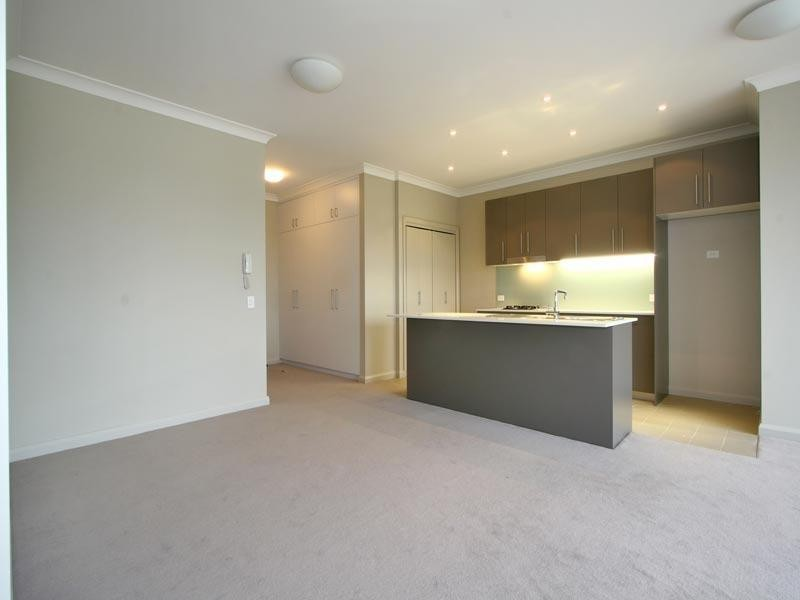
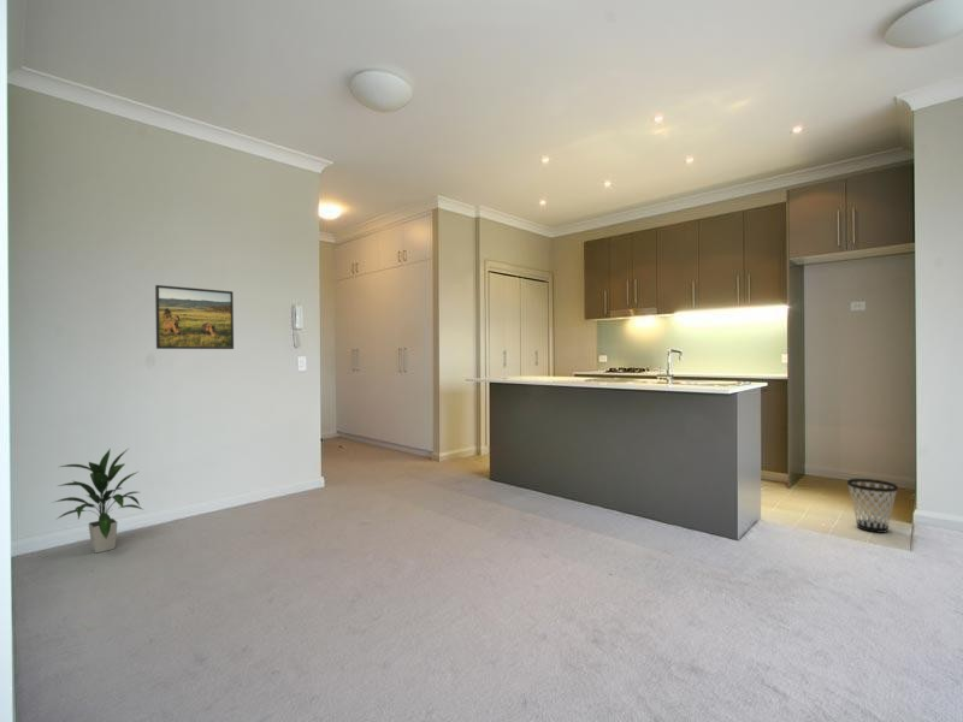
+ wastebasket [846,478,899,534]
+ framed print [154,284,235,350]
+ indoor plant [51,446,146,554]
